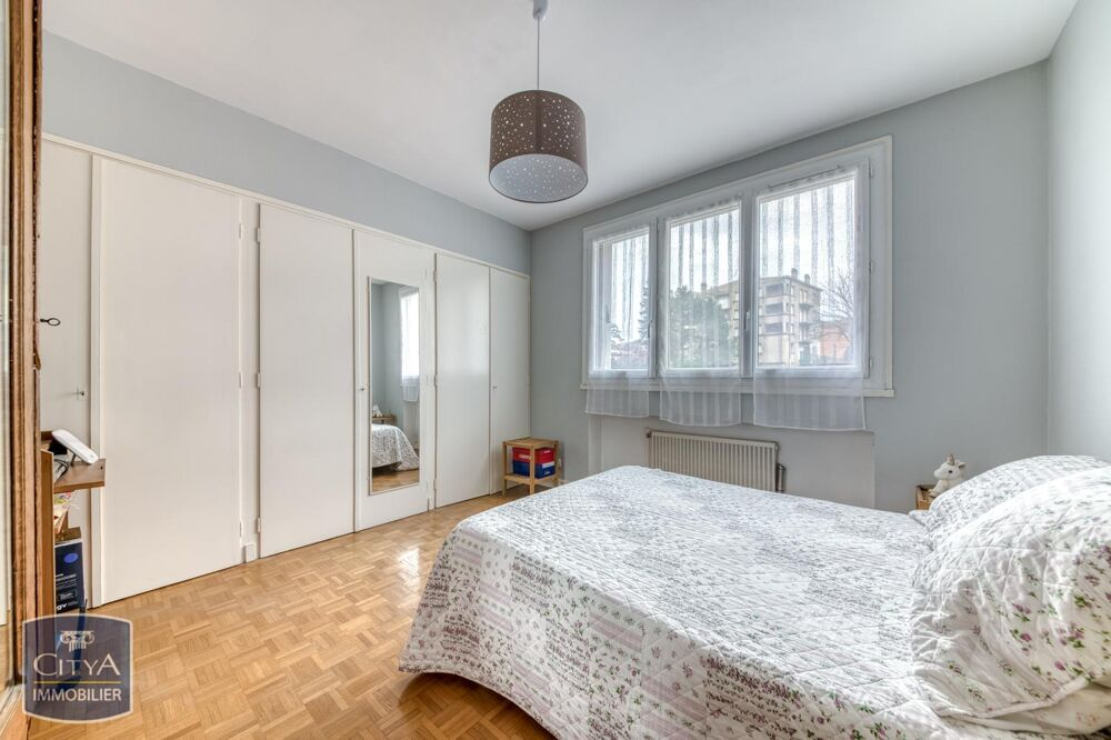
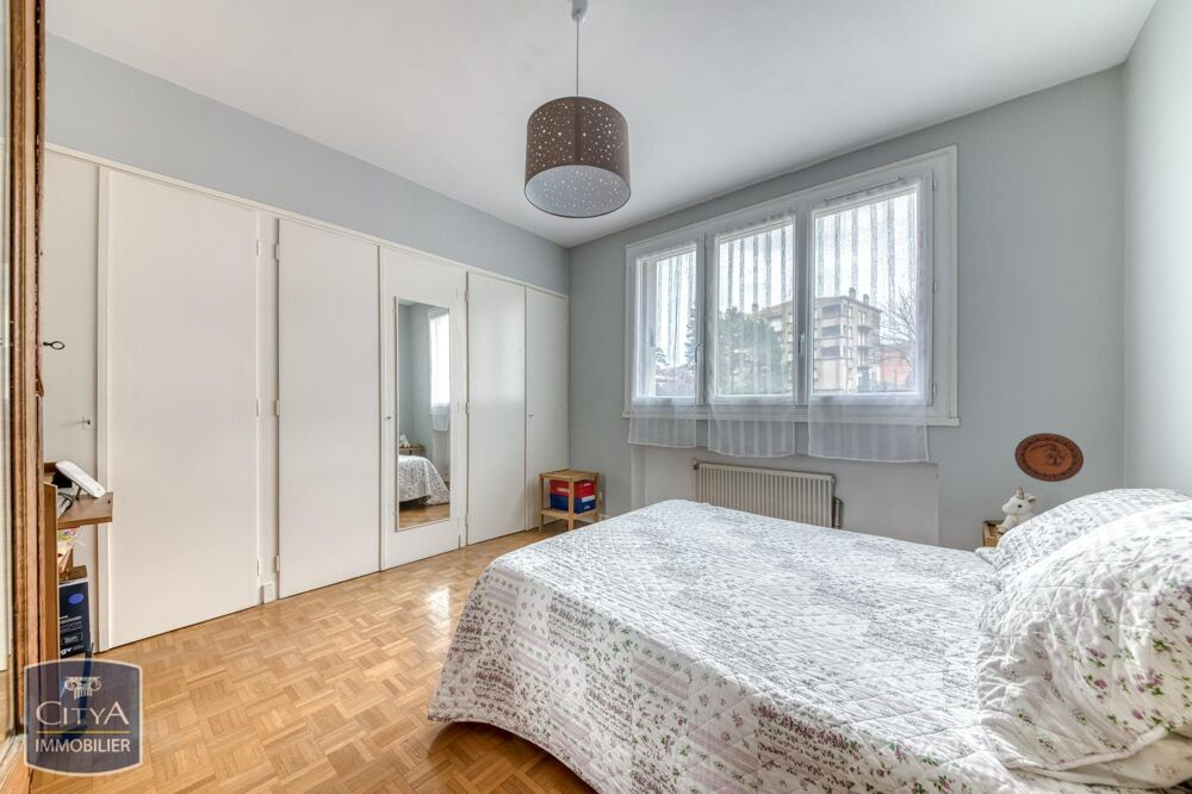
+ decorative plate [1013,432,1085,483]
